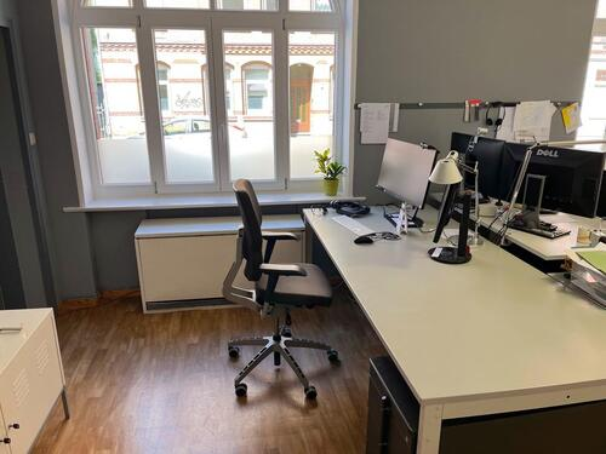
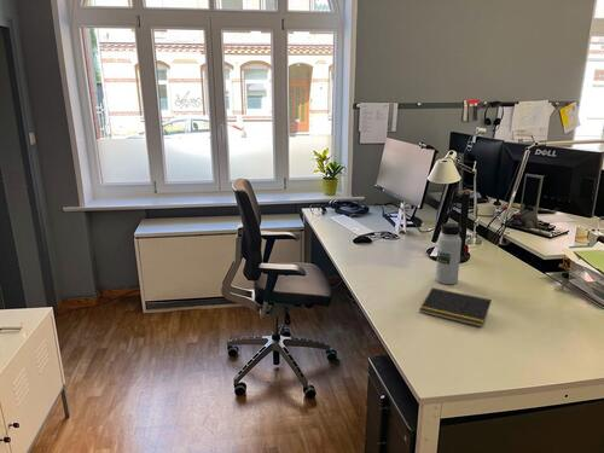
+ water bottle [434,222,463,285]
+ notepad [418,286,493,329]
